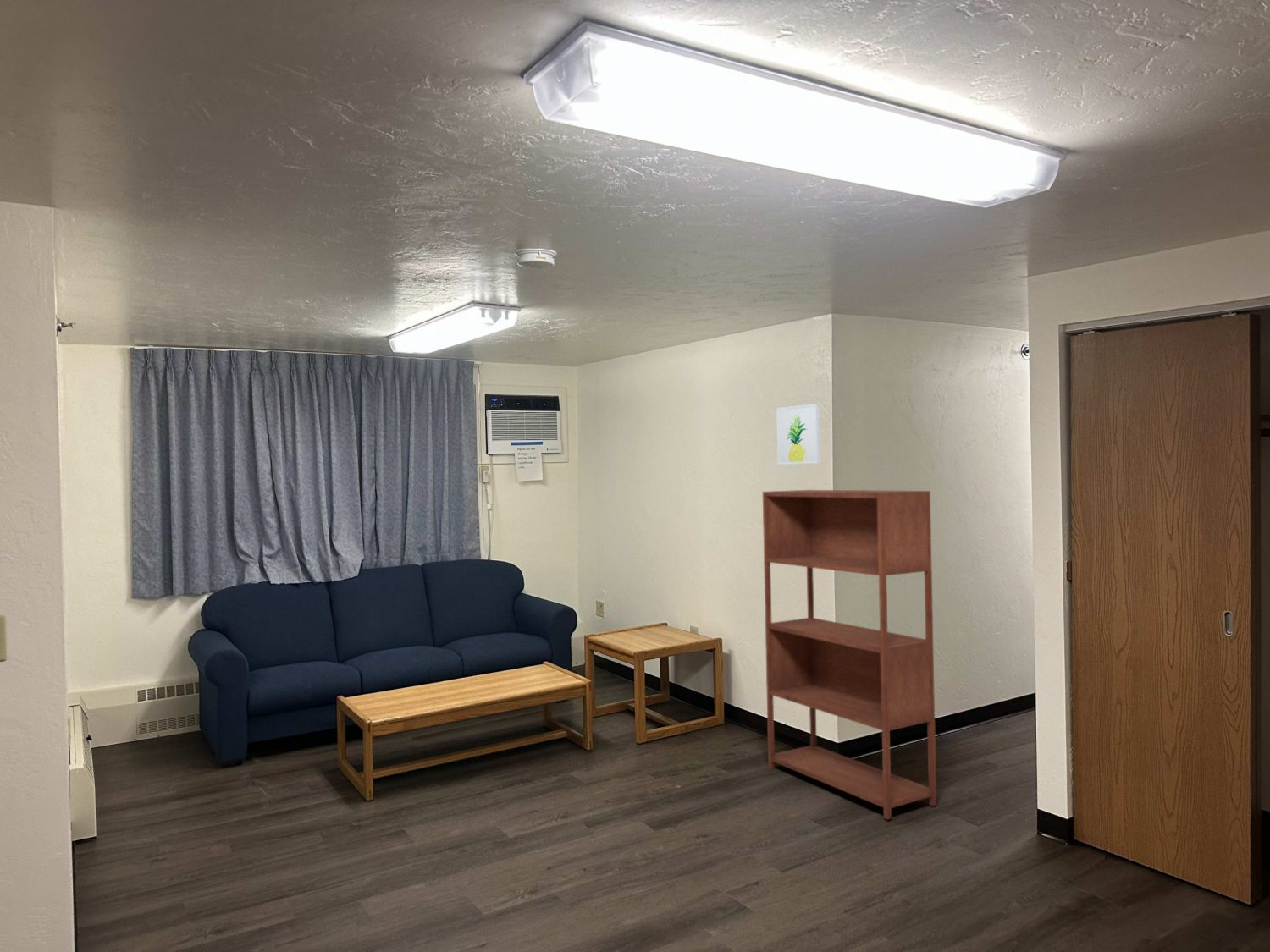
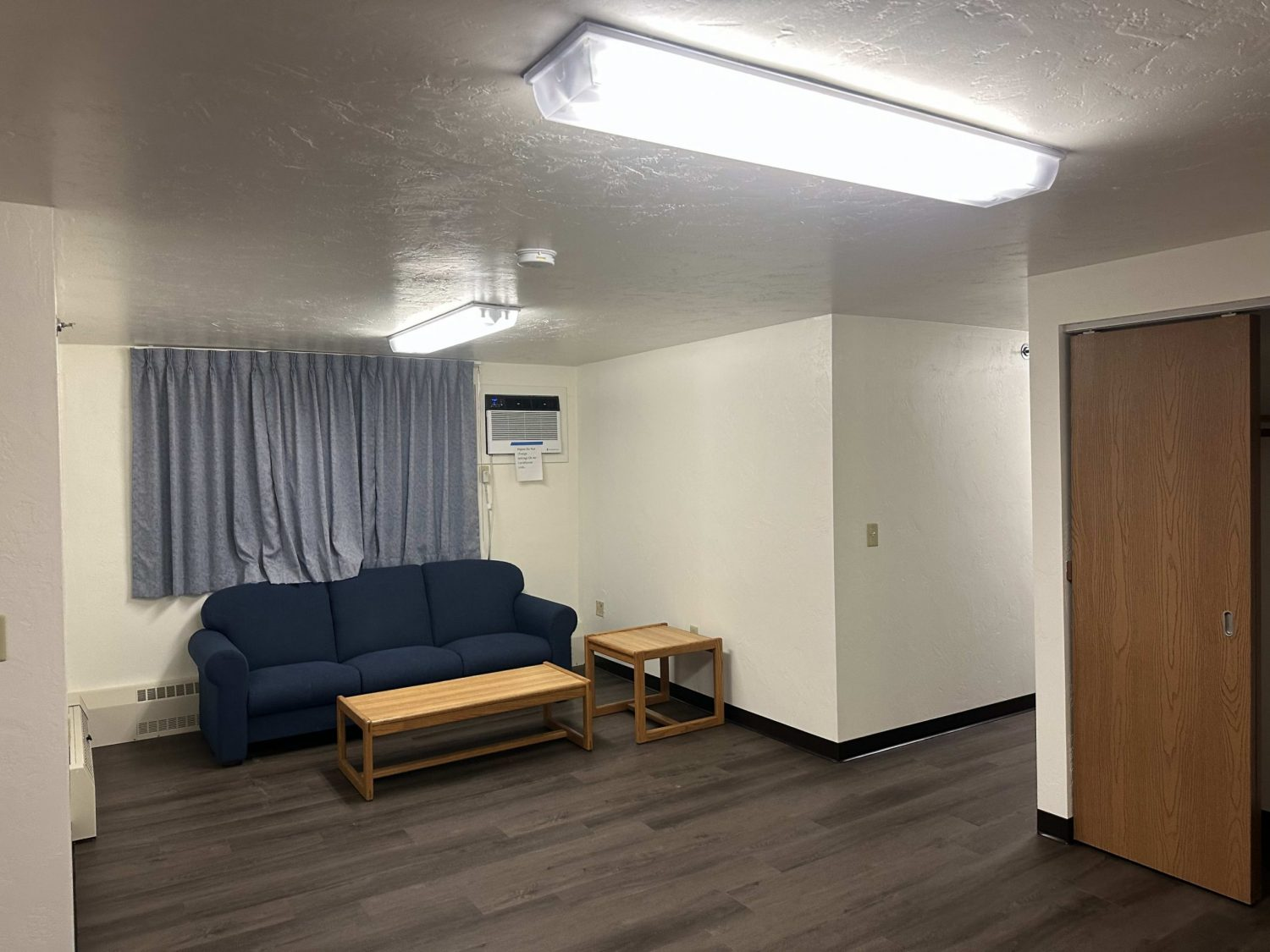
- wall art [776,403,821,465]
- bookshelf [762,489,937,821]
